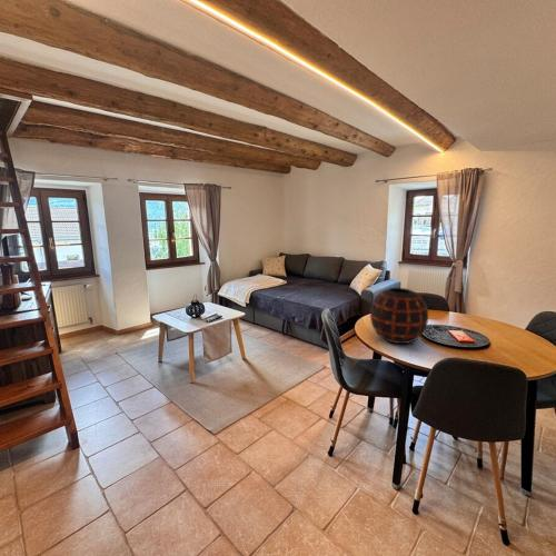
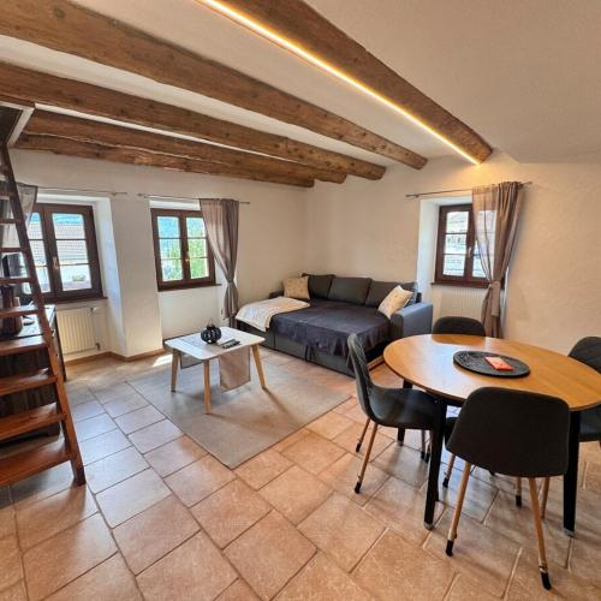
- decorative vase [369,287,429,345]
